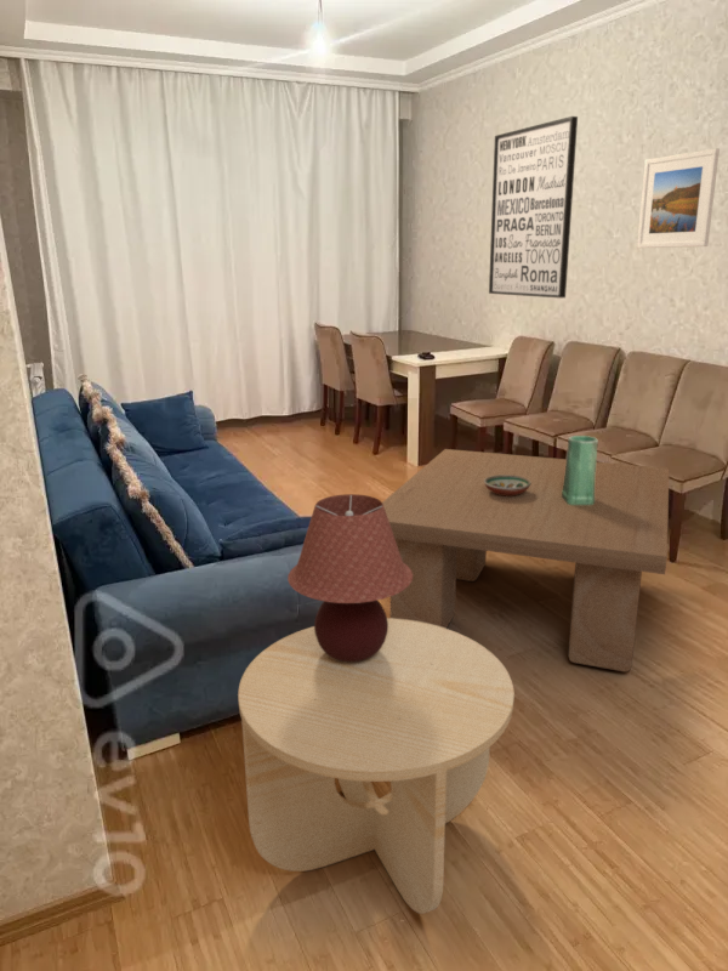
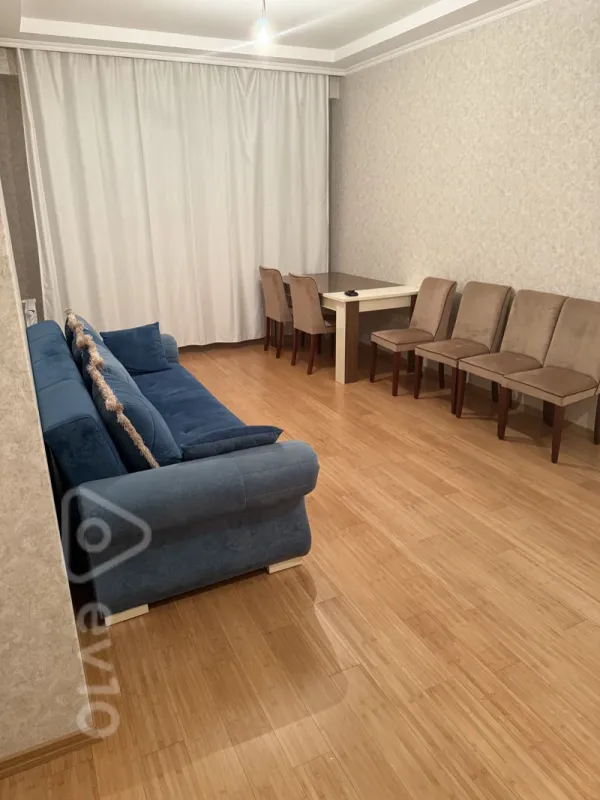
- side table [237,617,516,915]
- coffee table [381,448,670,672]
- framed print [636,147,721,249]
- table lamp [286,493,413,661]
- vase [562,435,599,505]
- decorative bowl [484,475,531,496]
- wall art [488,115,579,300]
